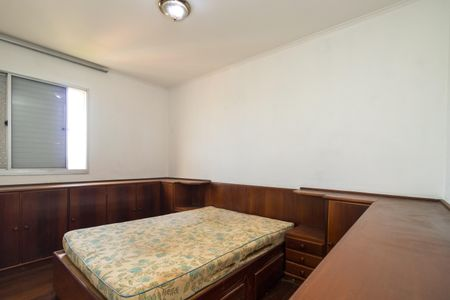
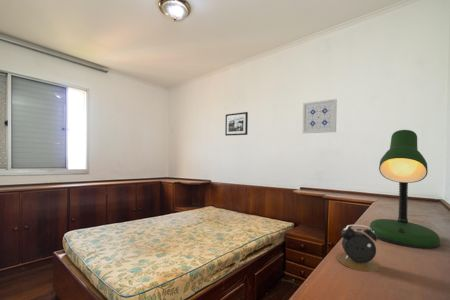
+ wall art [302,98,338,134]
+ alarm clock [336,224,381,273]
+ desk lamp [369,129,441,250]
+ picture frame [224,111,249,137]
